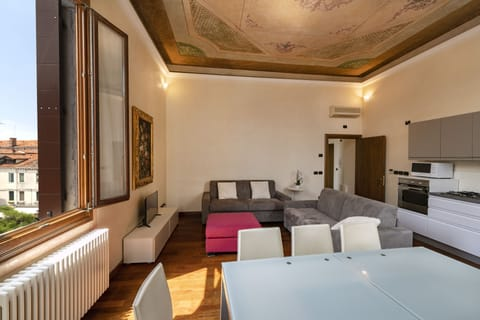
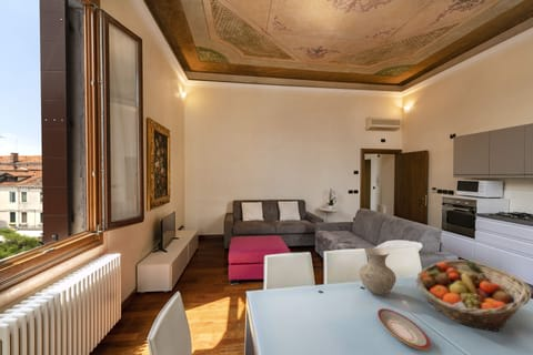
+ vase [358,246,398,296]
+ plate [376,307,432,351]
+ fruit basket [415,258,533,333]
